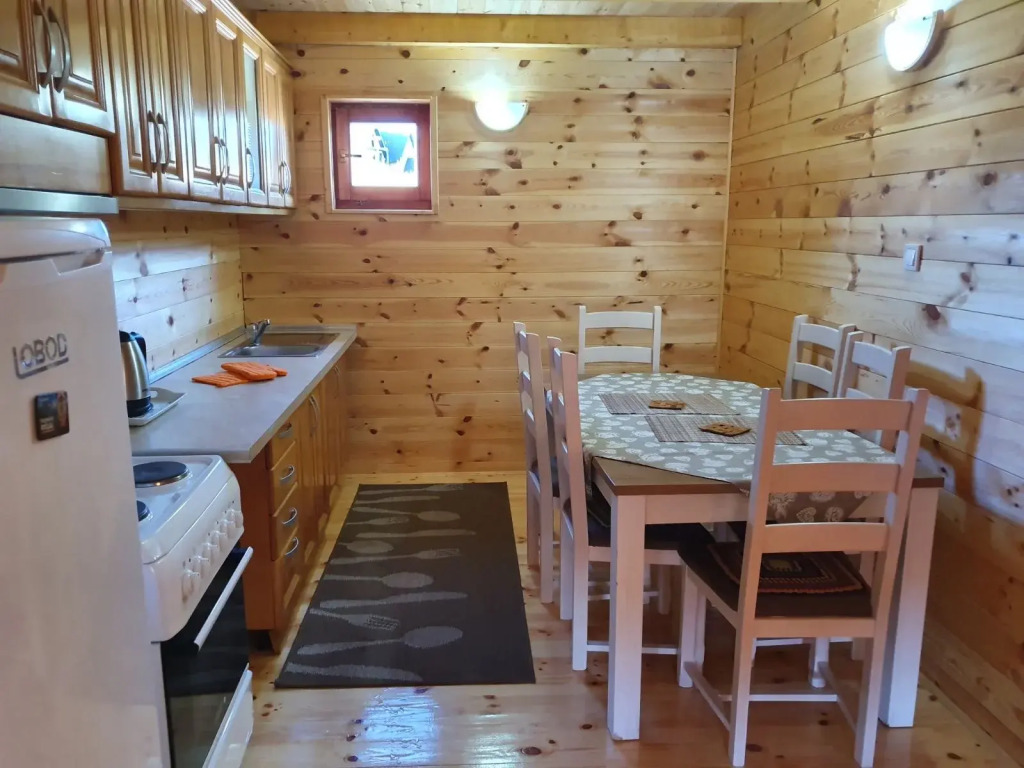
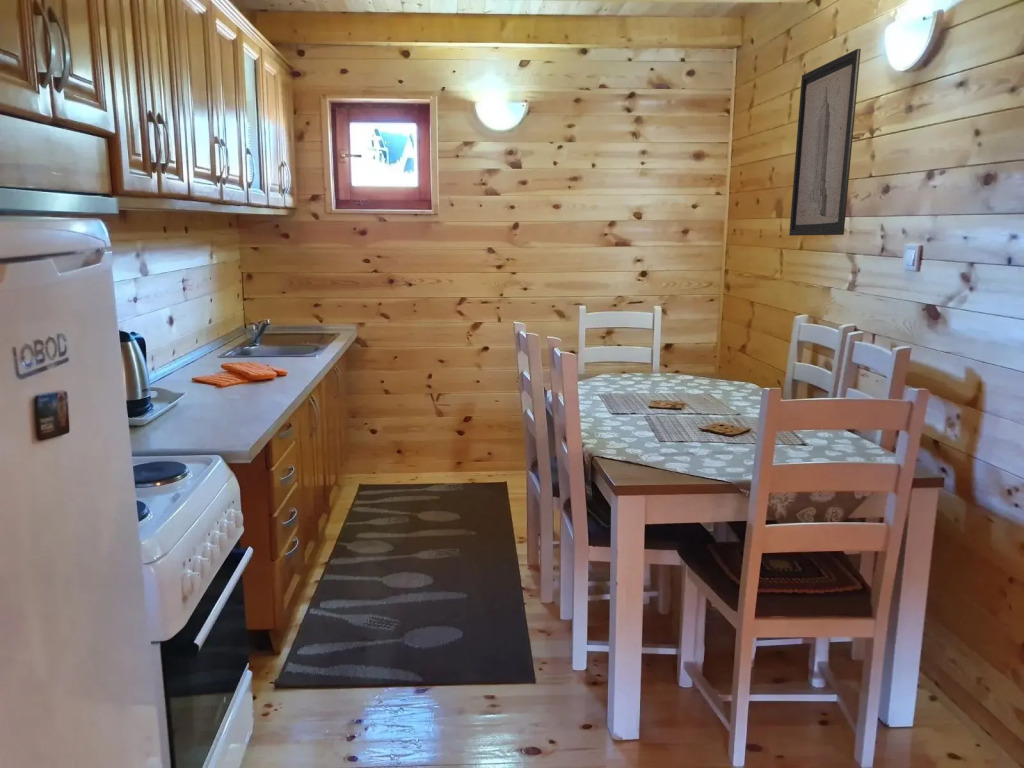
+ wall art [788,48,862,237]
